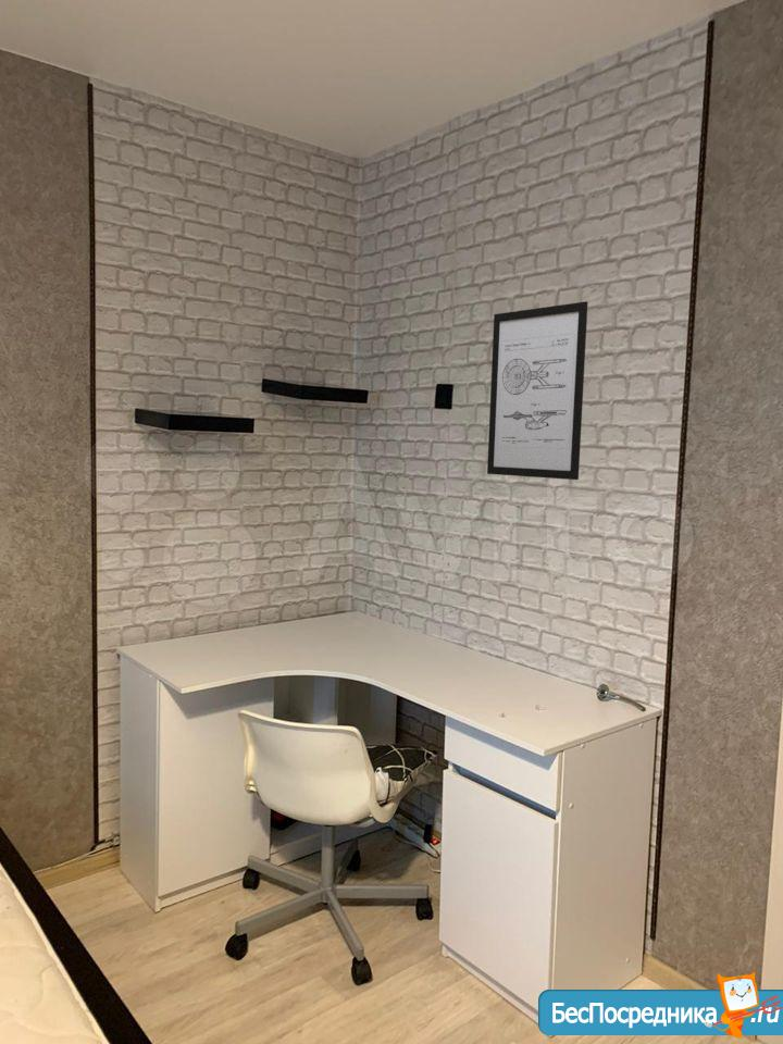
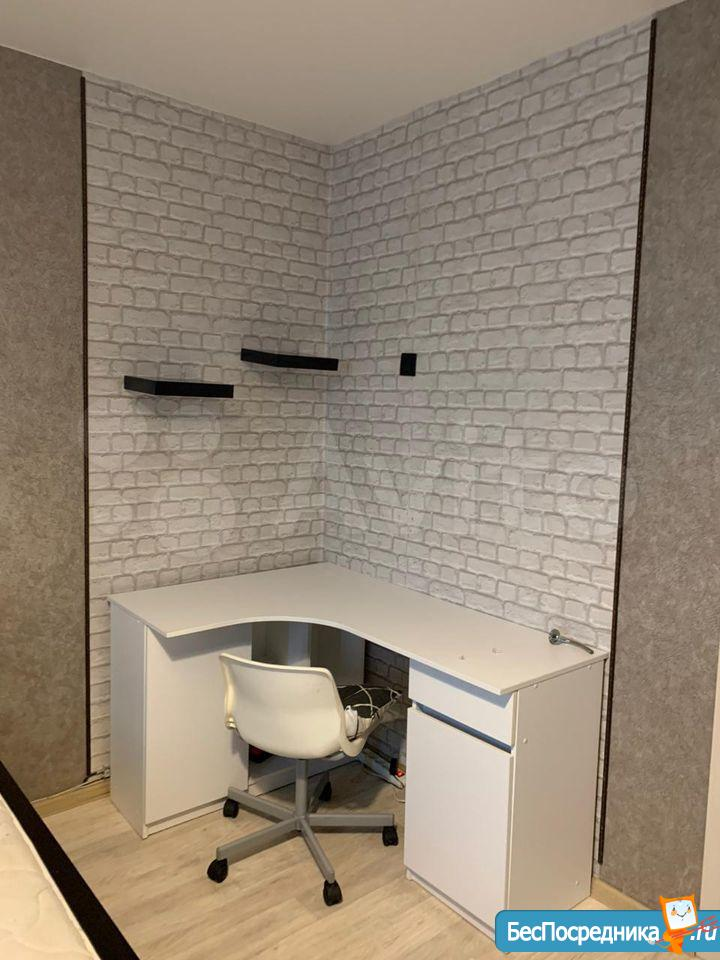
- wall art [486,300,588,481]
